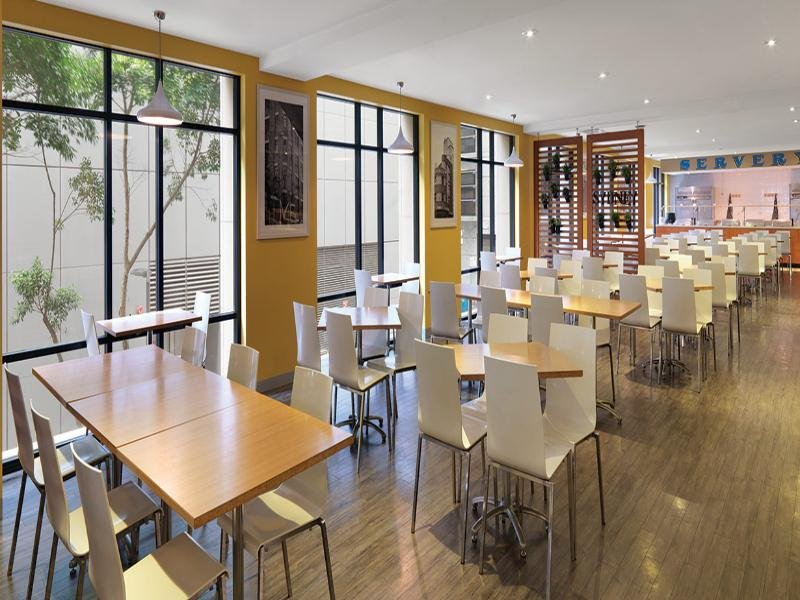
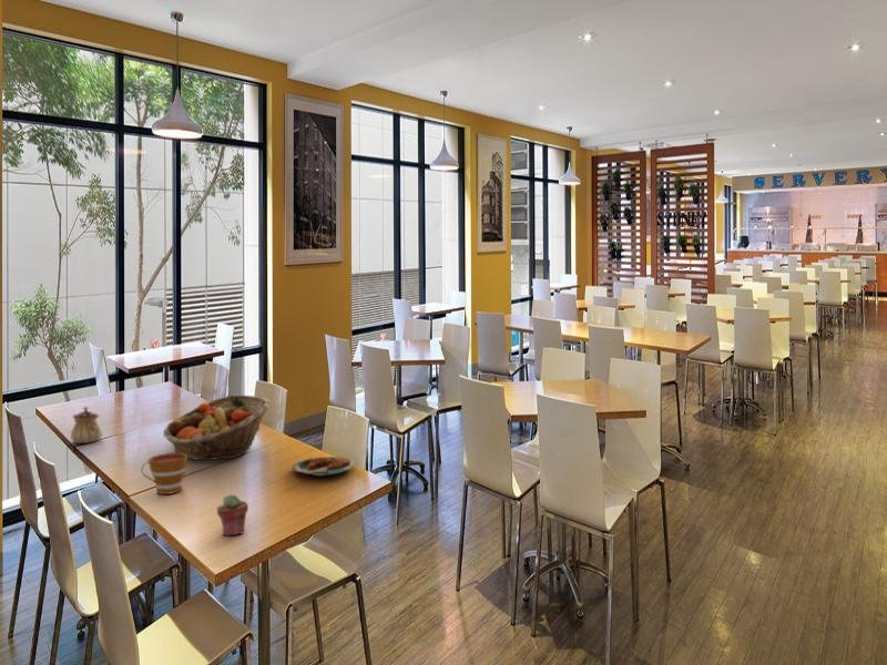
+ plate [290,456,357,477]
+ potted succulent [216,493,249,536]
+ cup [141,452,188,495]
+ teapot [70,406,104,444]
+ fruit basket [162,393,272,461]
